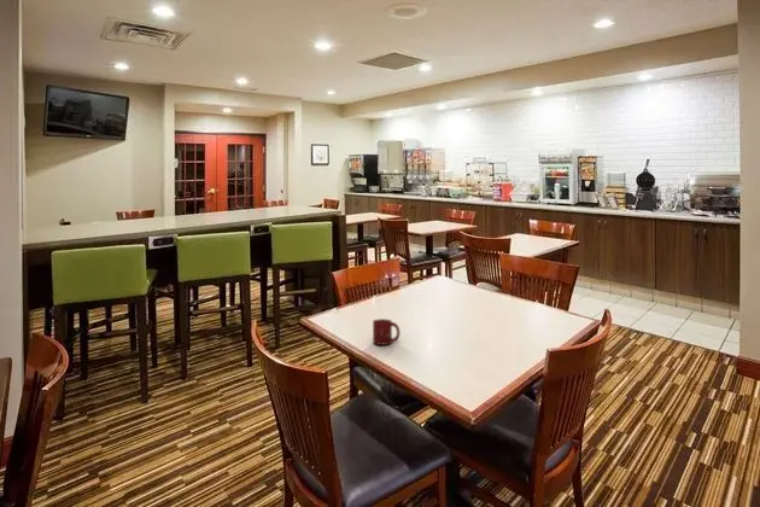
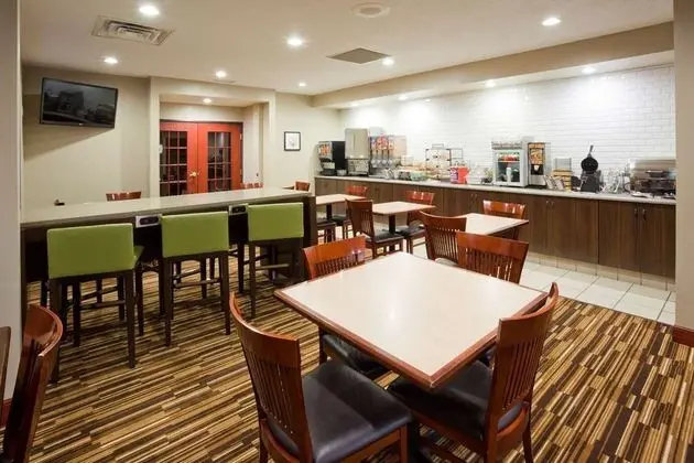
- cup [372,317,401,346]
